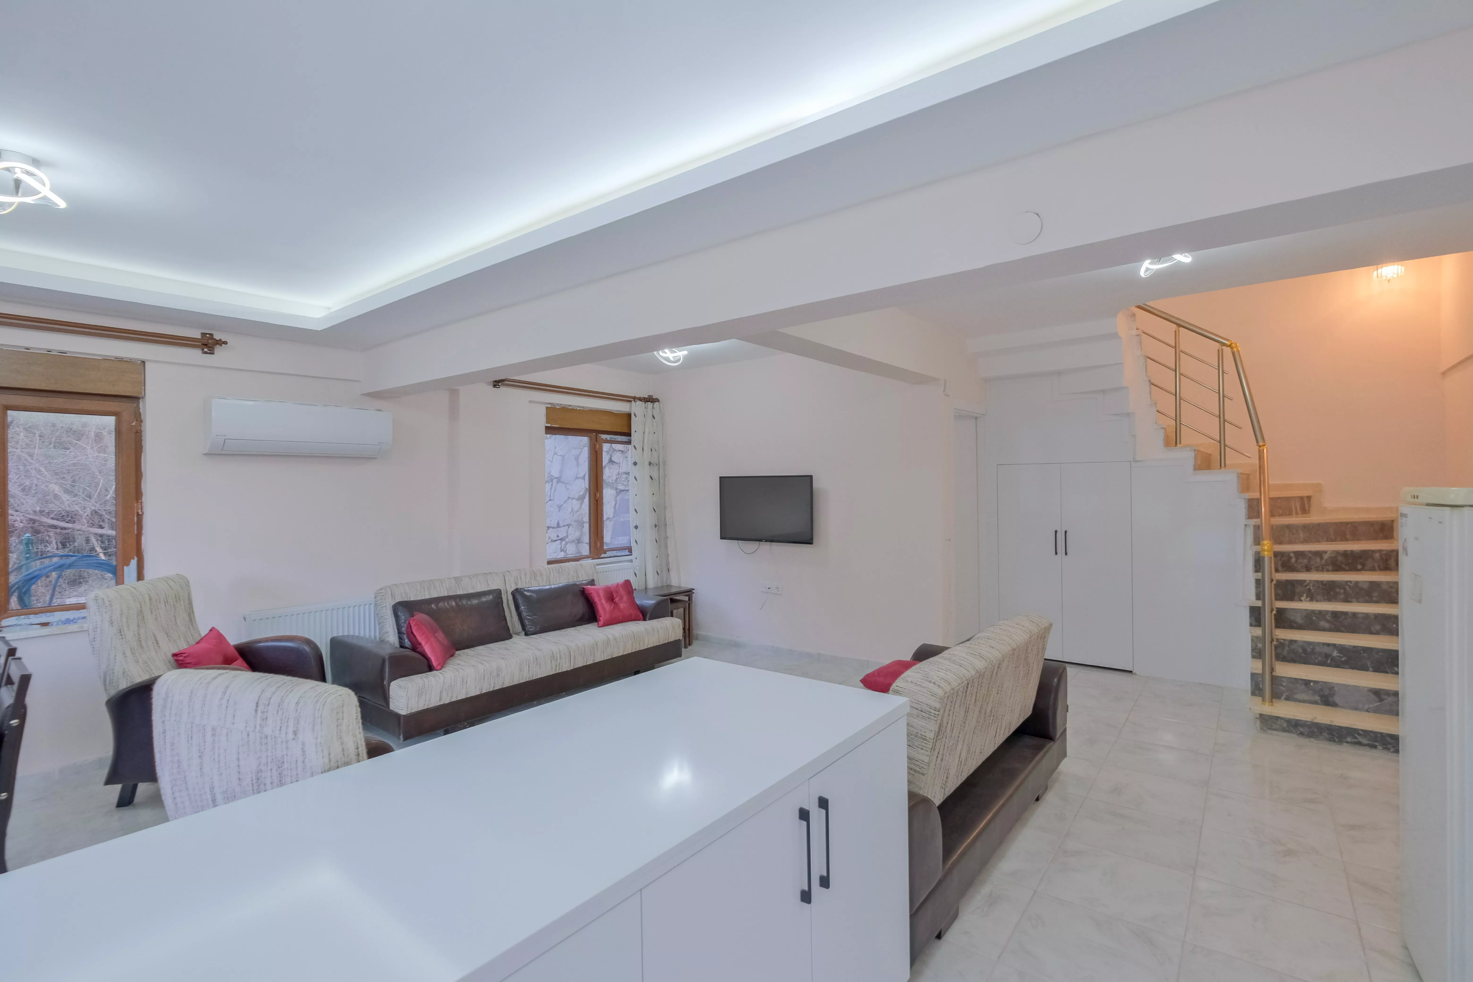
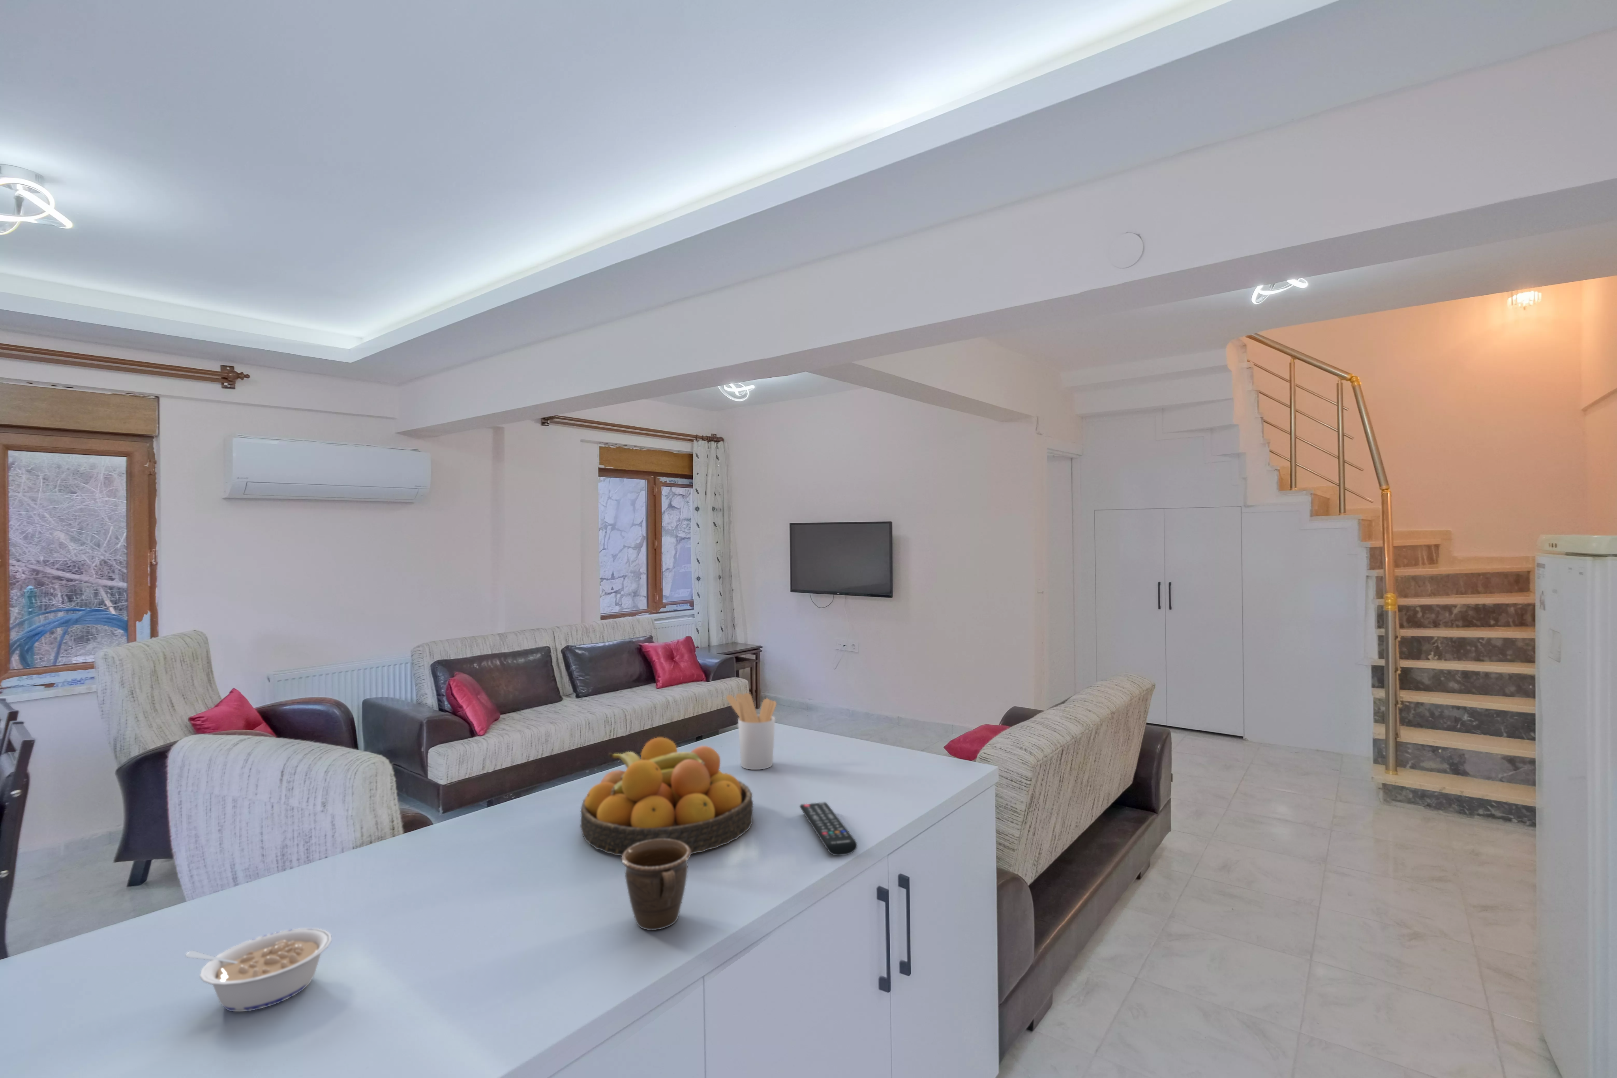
+ utensil holder [725,692,777,770]
+ mug [621,839,692,930]
+ fruit bowl [580,738,753,857]
+ legume [185,928,332,1012]
+ remote control [799,801,858,857]
